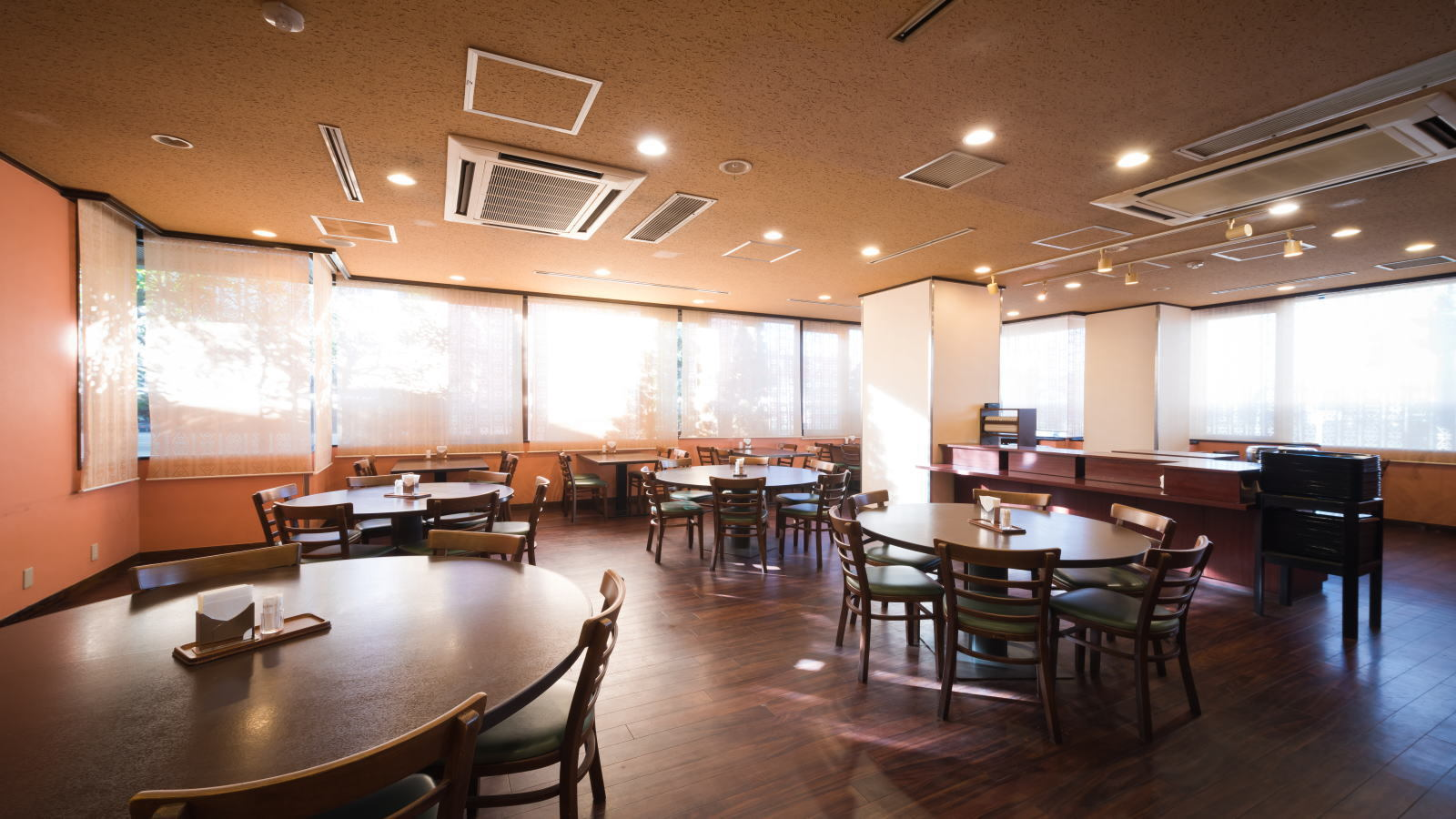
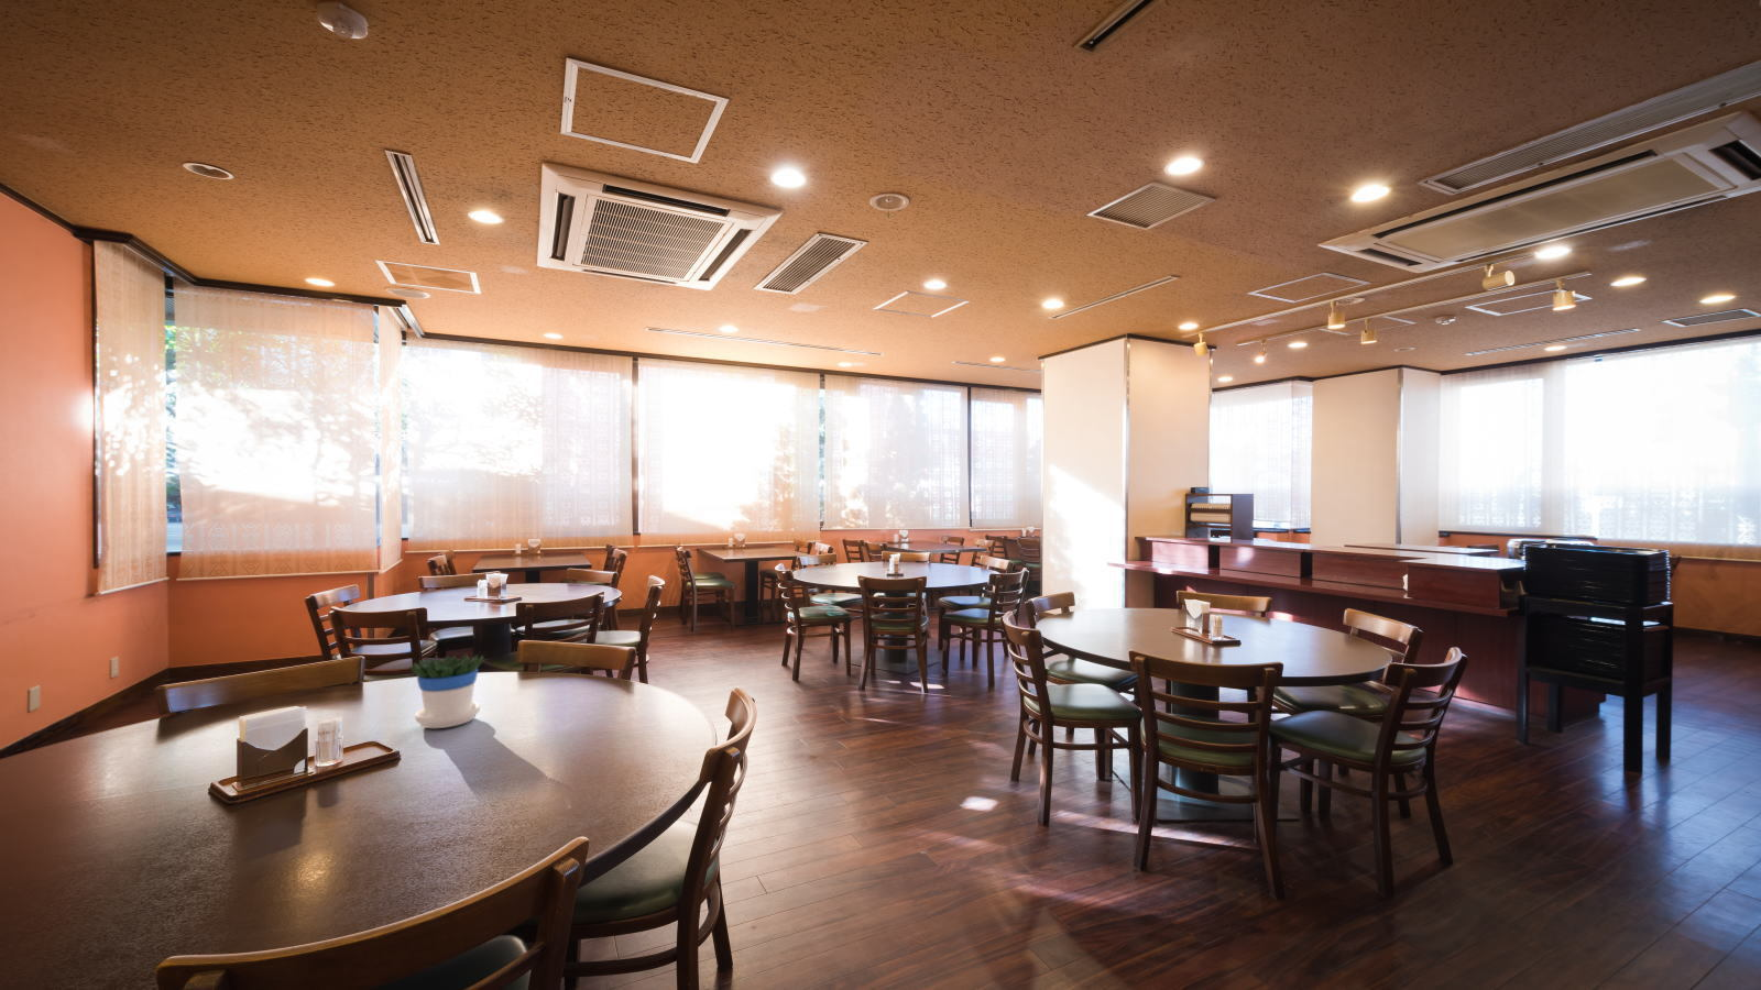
+ flowerpot [410,654,484,729]
